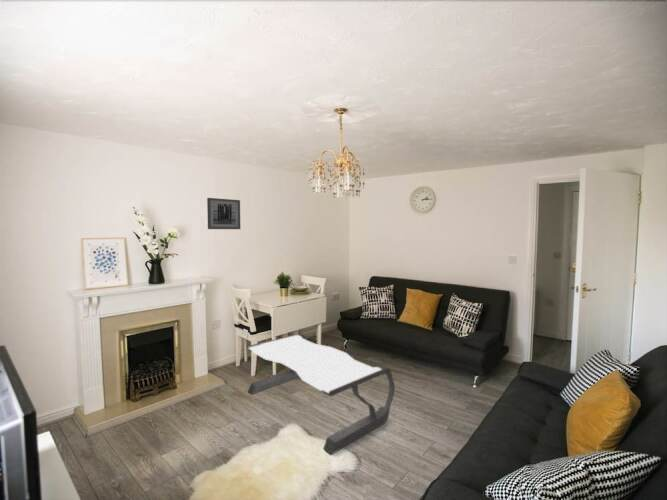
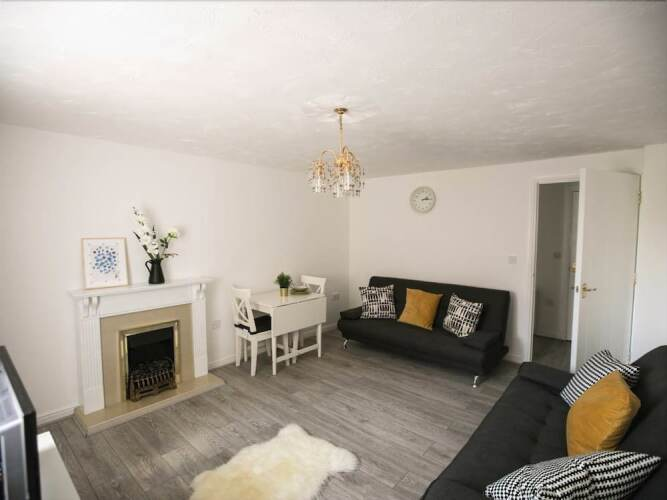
- coffee table [246,332,396,456]
- wall art [206,197,241,230]
